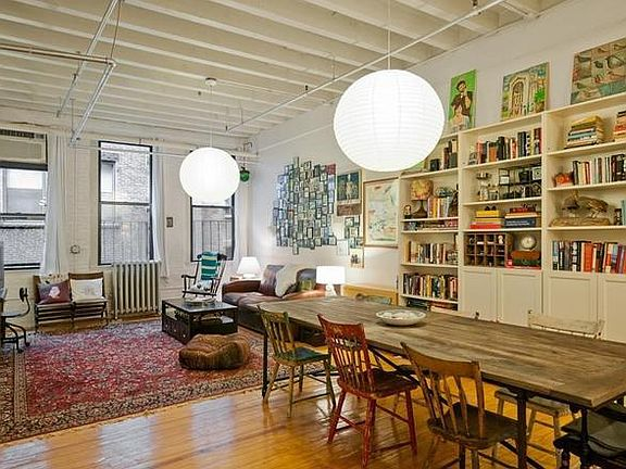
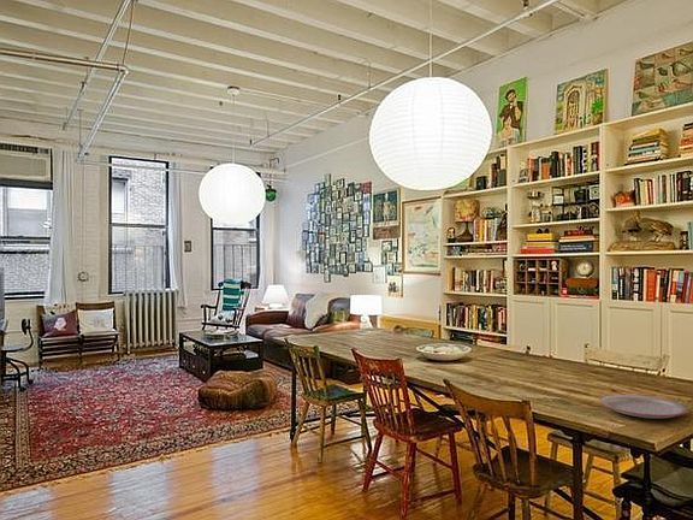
+ plate [599,394,691,420]
